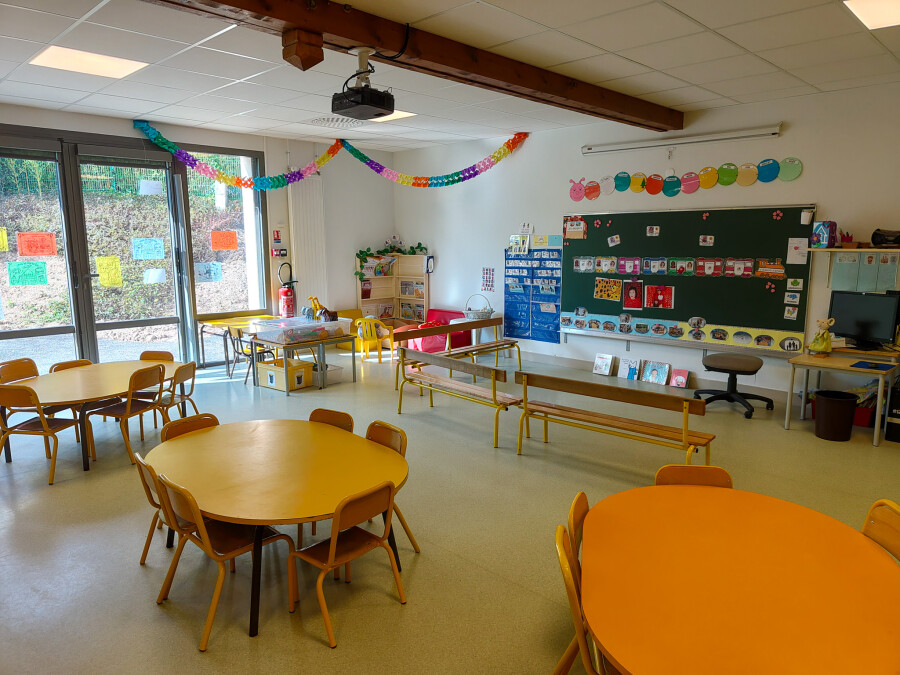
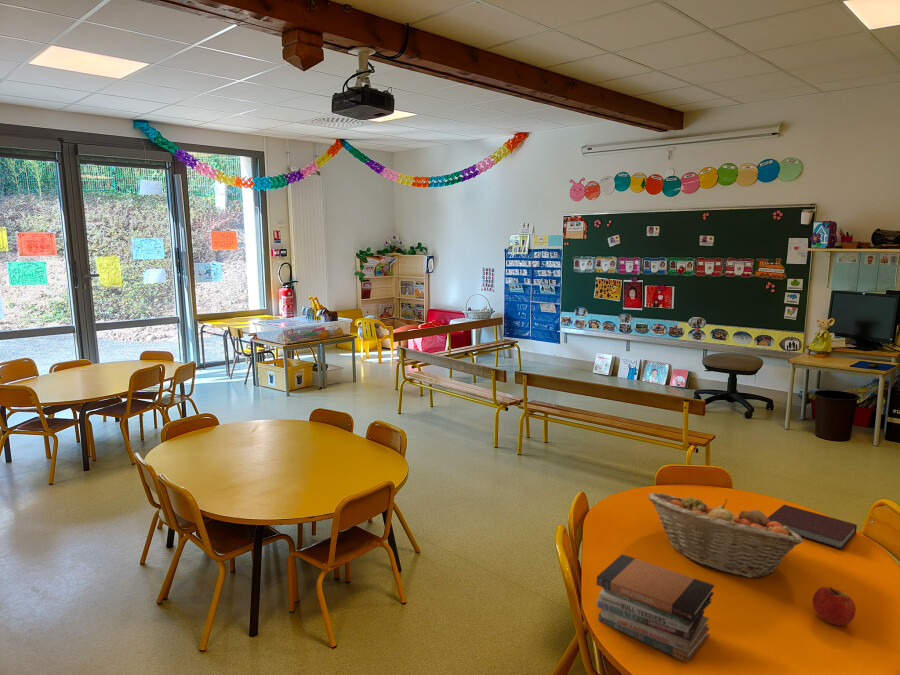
+ apple [812,586,857,626]
+ fruit basket [647,492,804,579]
+ notebook [767,504,858,550]
+ book stack [596,553,715,664]
